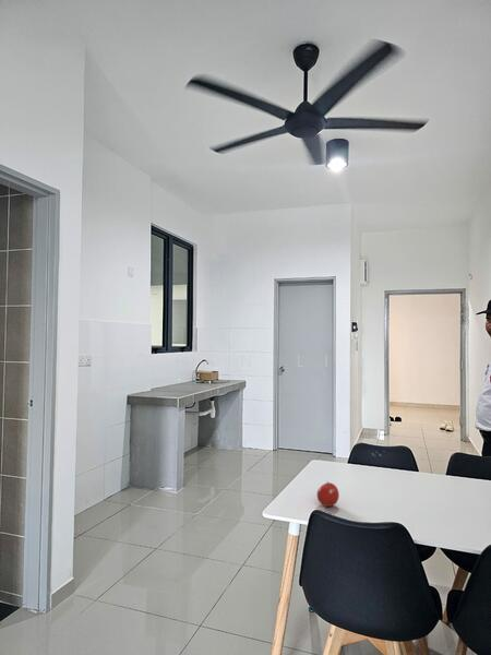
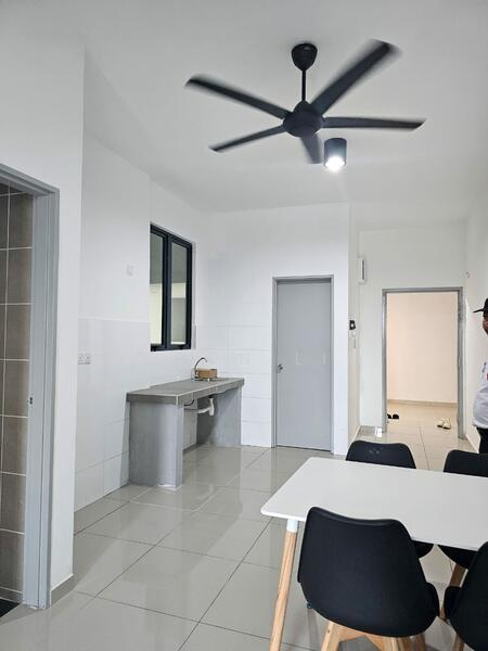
- fruit [316,480,340,508]
